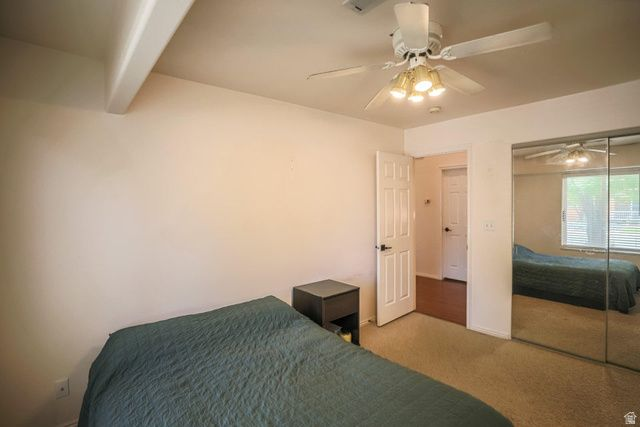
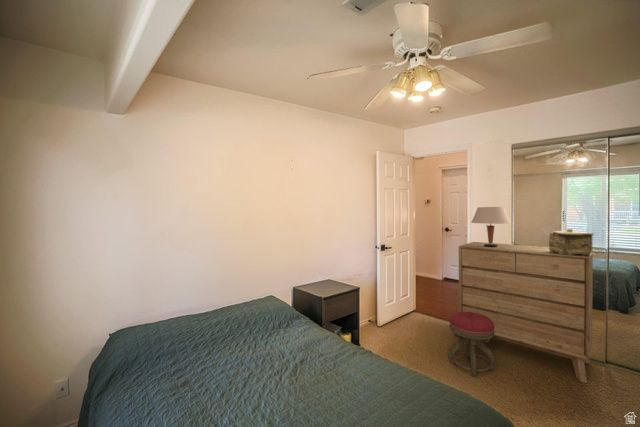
+ decorative box [548,228,595,255]
+ stool [448,311,496,378]
+ table lamp [470,206,512,247]
+ dresser [458,241,594,384]
